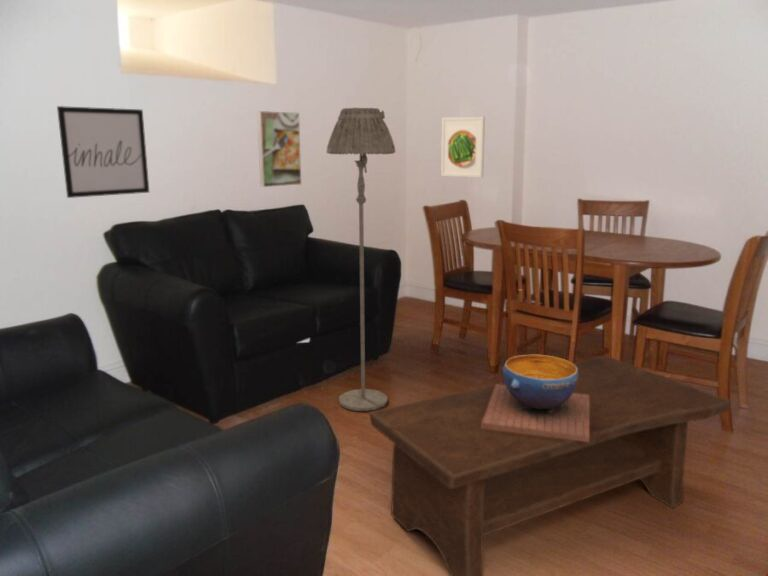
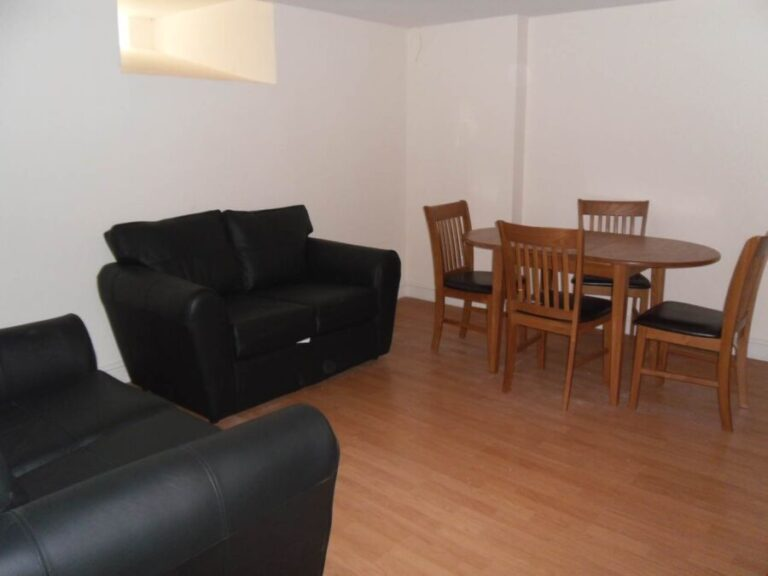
- decorative bowl [481,354,589,442]
- coffee table [368,355,732,576]
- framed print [440,115,486,179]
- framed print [256,110,302,188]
- wall art [56,105,150,199]
- floor lamp [325,107,396,412]
